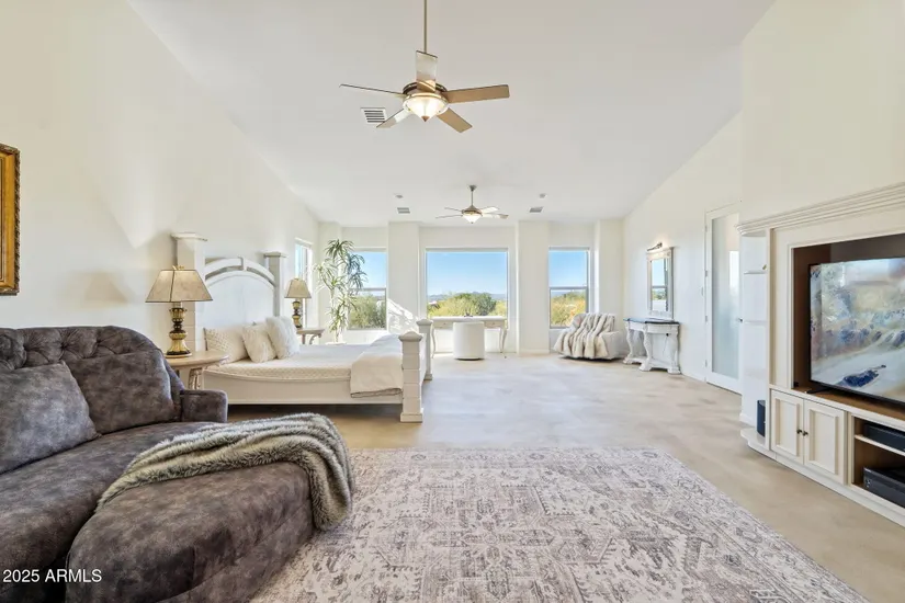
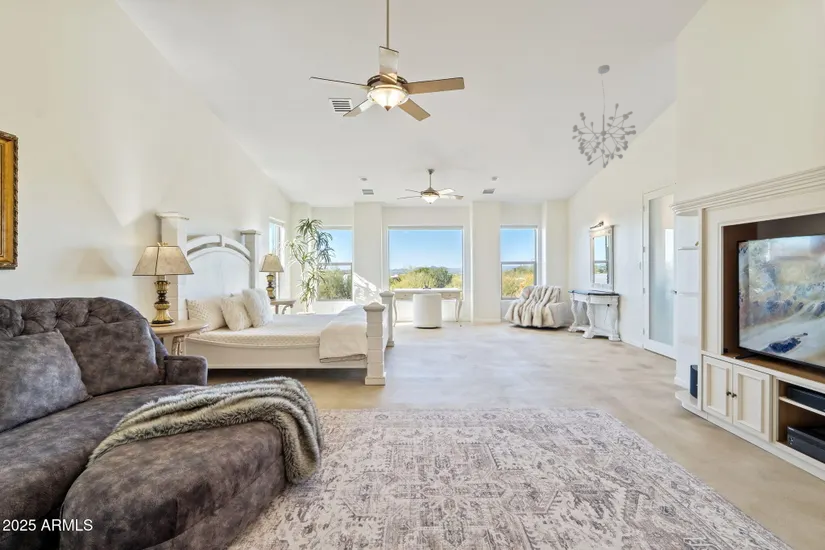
+ chandelier [571,64,637,169]
